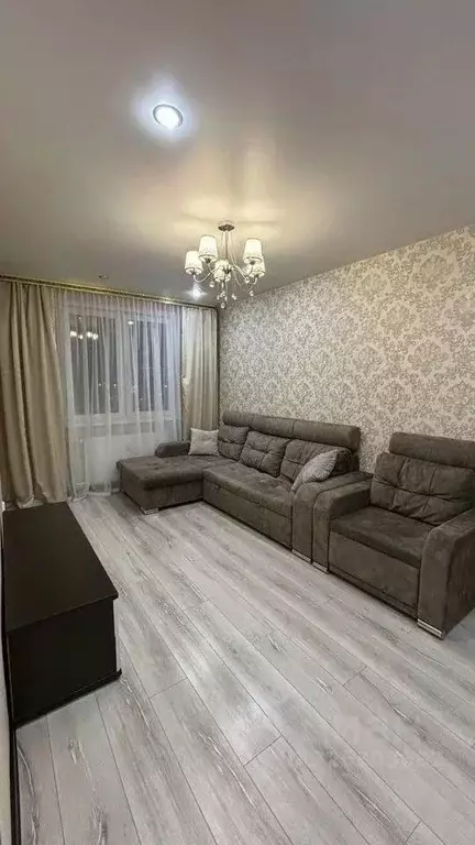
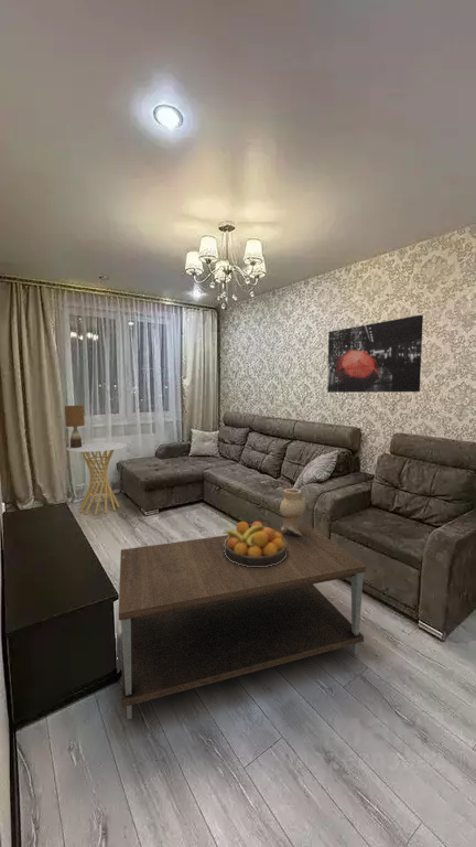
+ coffee table [118,523,367,720]
+ side table [65,441,128,516]
+ wall art [326,314,424,394]
+ decorative vase [279,487,306,536]
+ fruit bowl [221,521,286,567]
+ table lamp [64,405,86,448]
